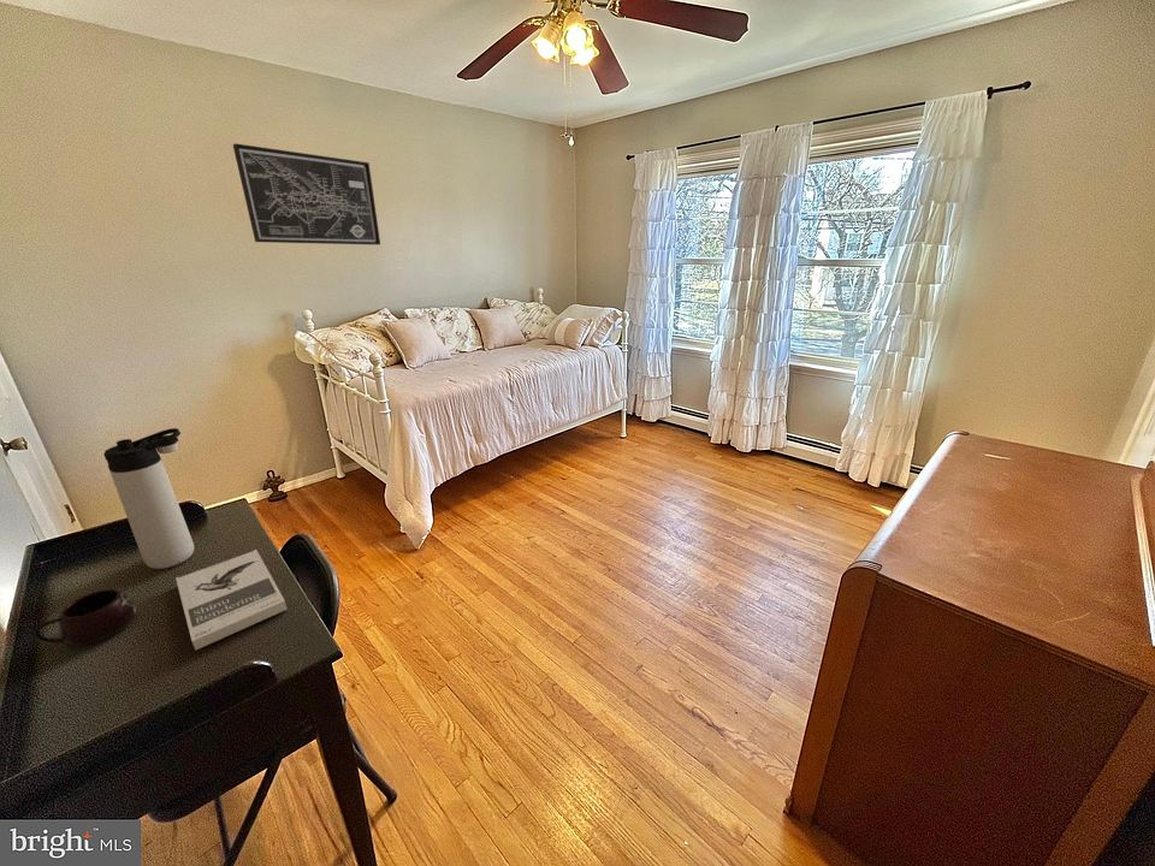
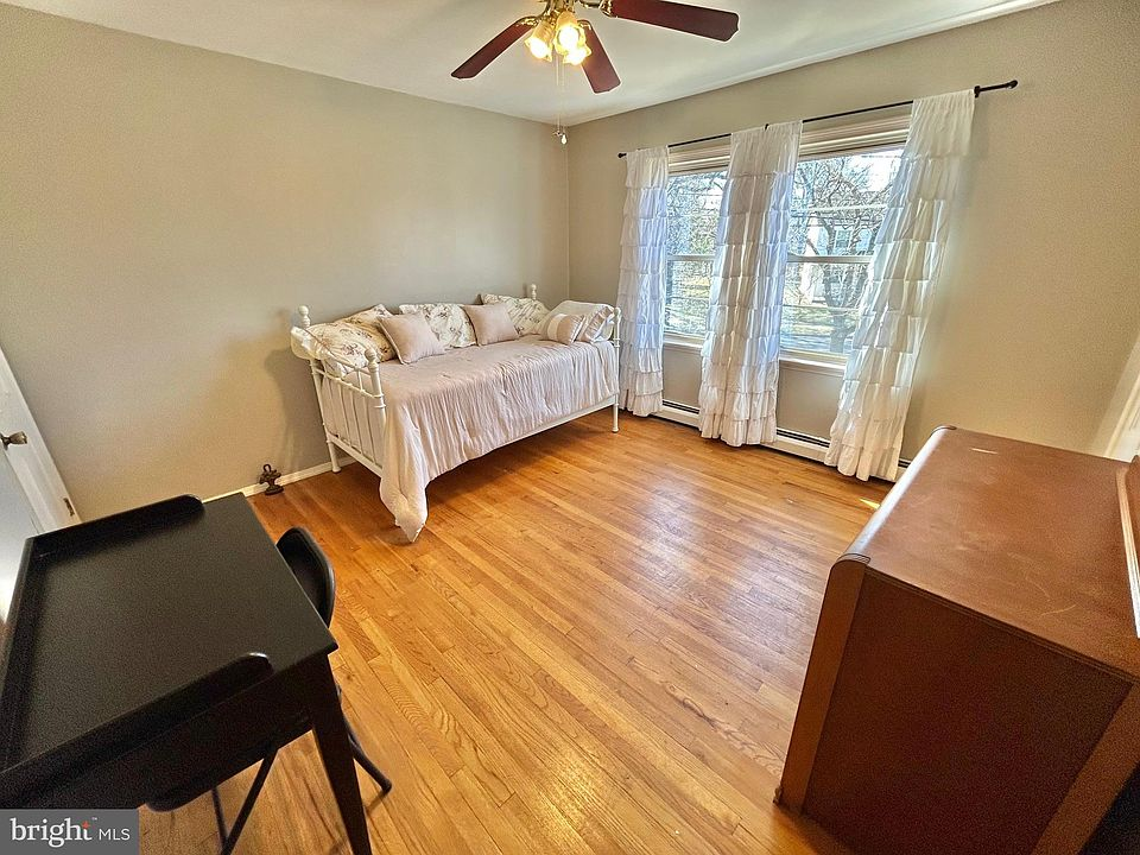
- thermos bottle [102,427,195,570]
- mug [32,588,137,646]
- book [174,548,289,652]
- wall art [232,142,381,245]
